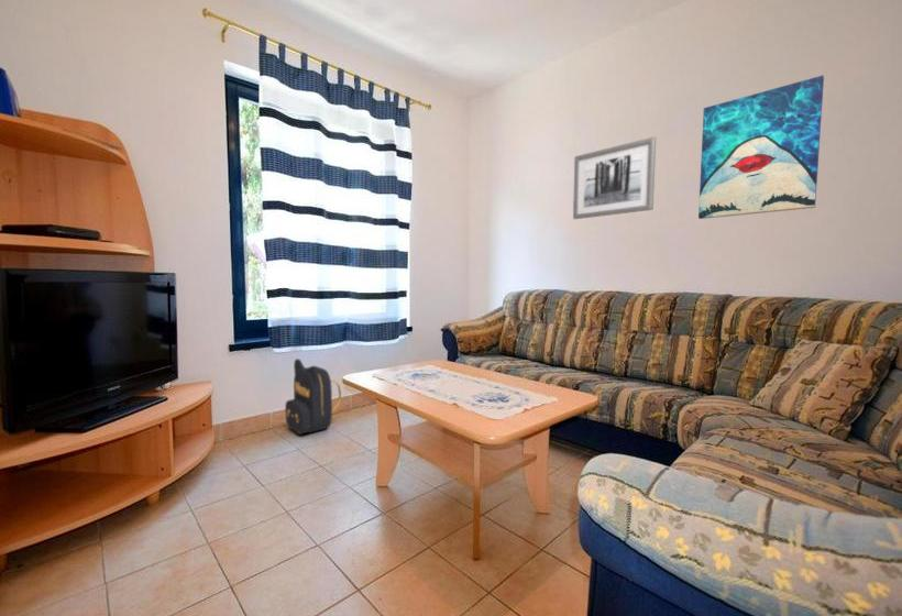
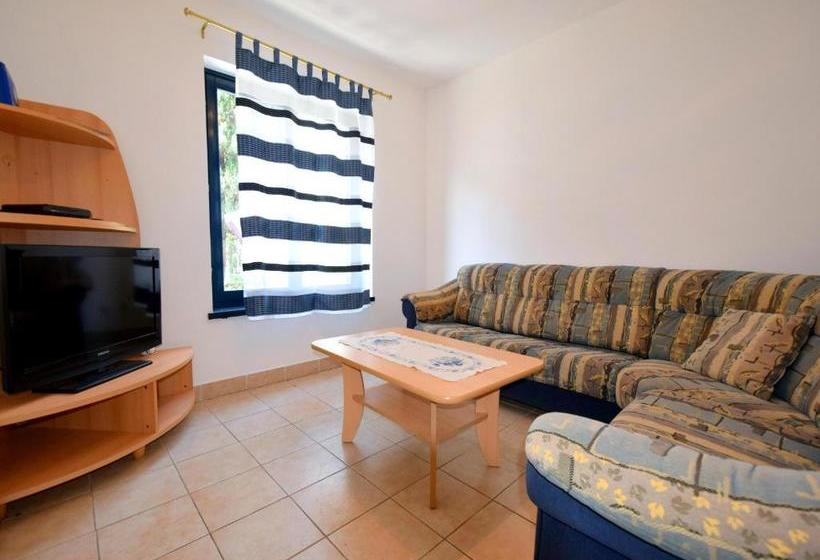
- wall art [572,135,657,220]
- wall art [697,74,825,220]
- backpack [284,358,342,436]
